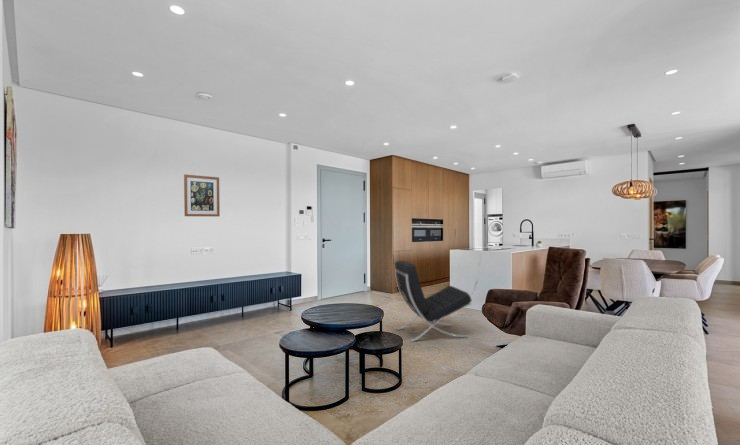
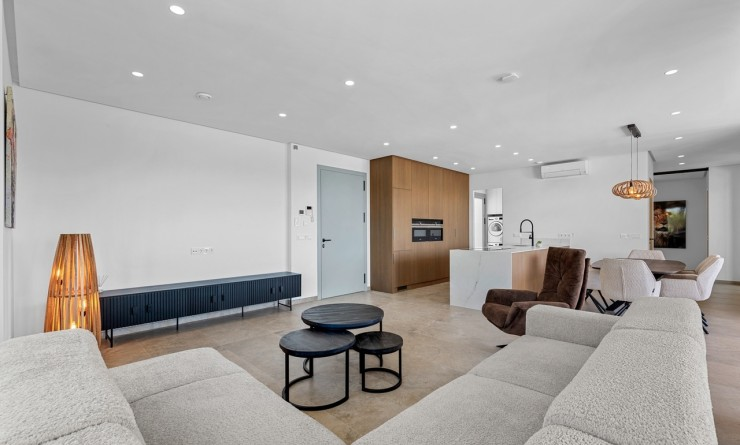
- wall art [183,174,221,217]
- lounge chair [394,260,473,343]
